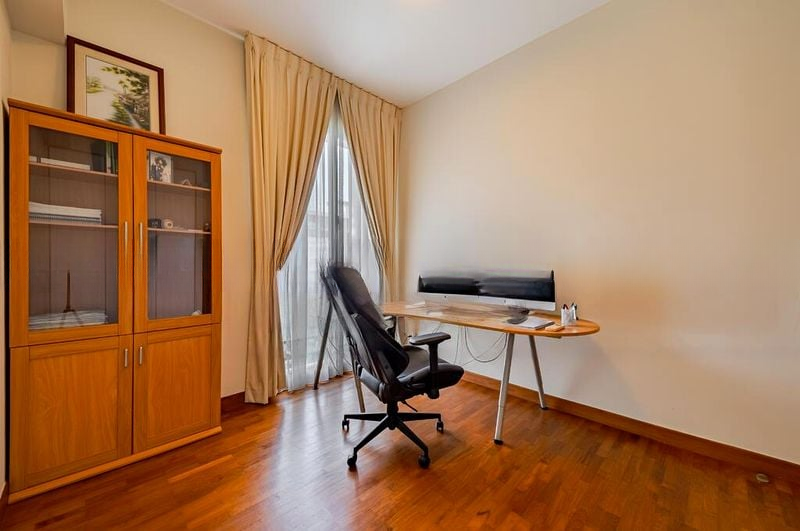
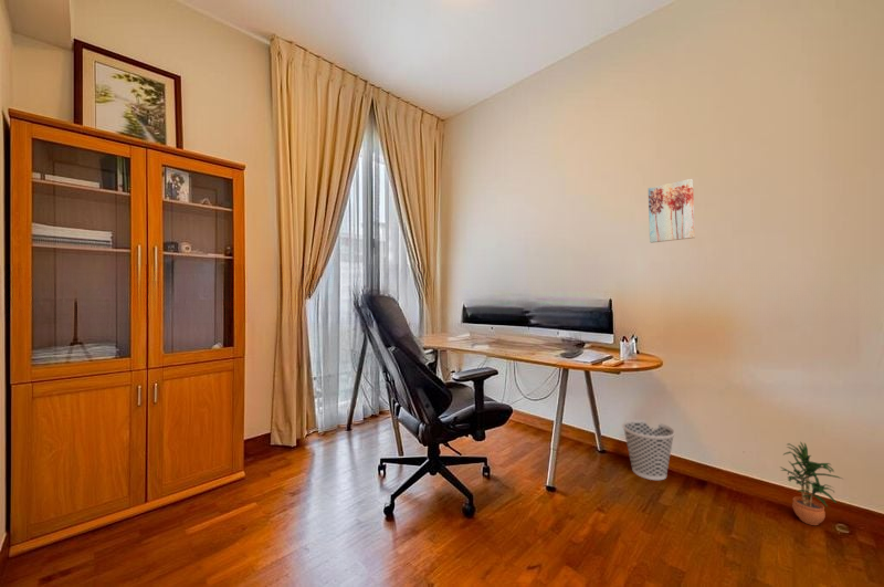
+ potted plant [778,441,843,526]
+ wall art [648,178,696,244]
+ wastebasket [621,419,676,481]
